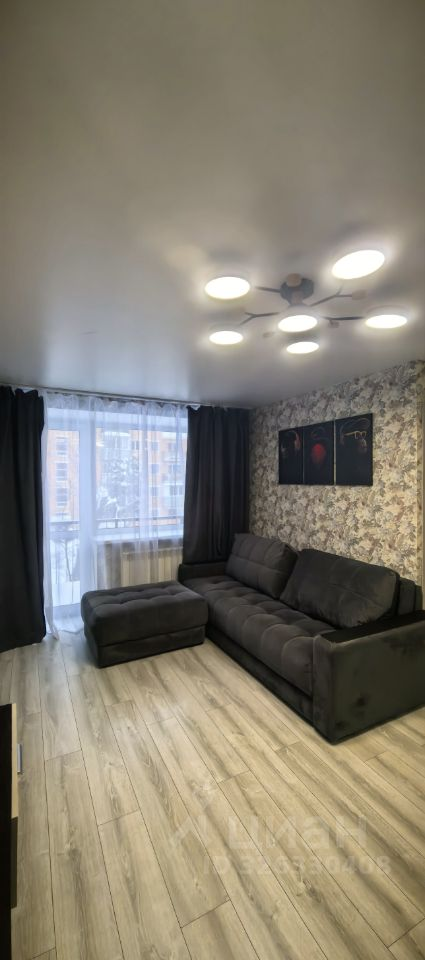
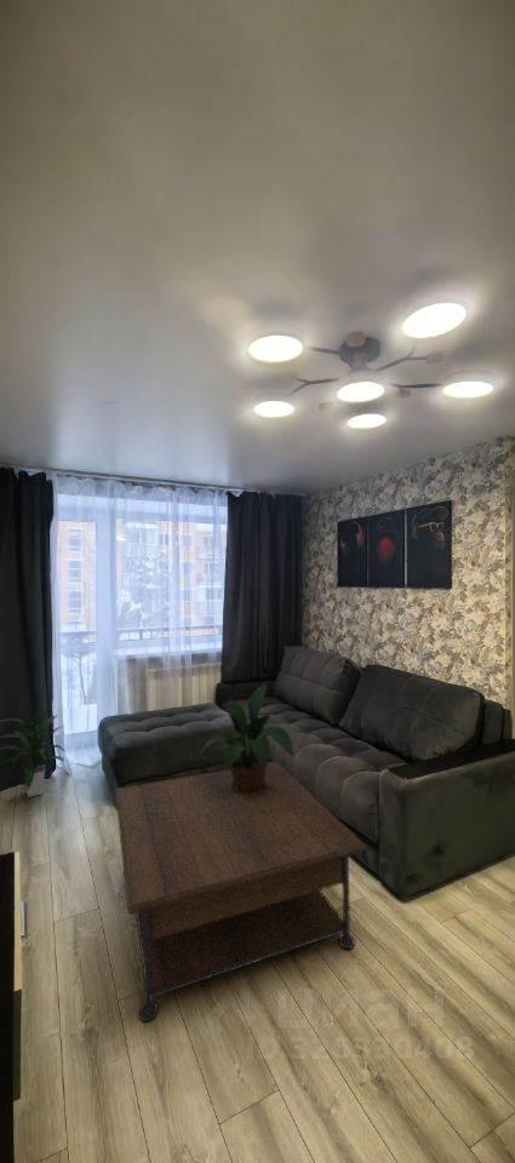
+ coffee table [114,761,370,1022]
+ potted plant [199,683,294,796]
+ indoor plant [0,704,67,798]
